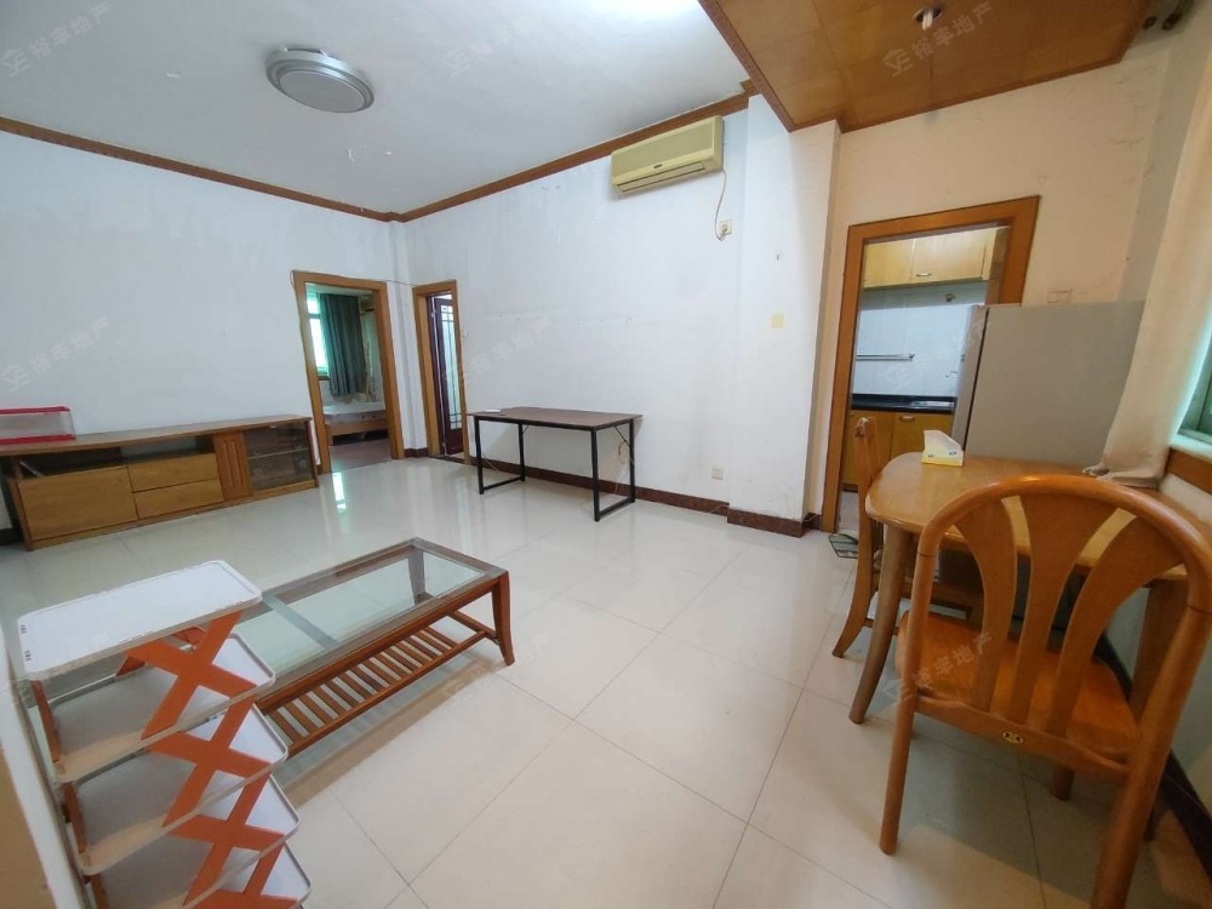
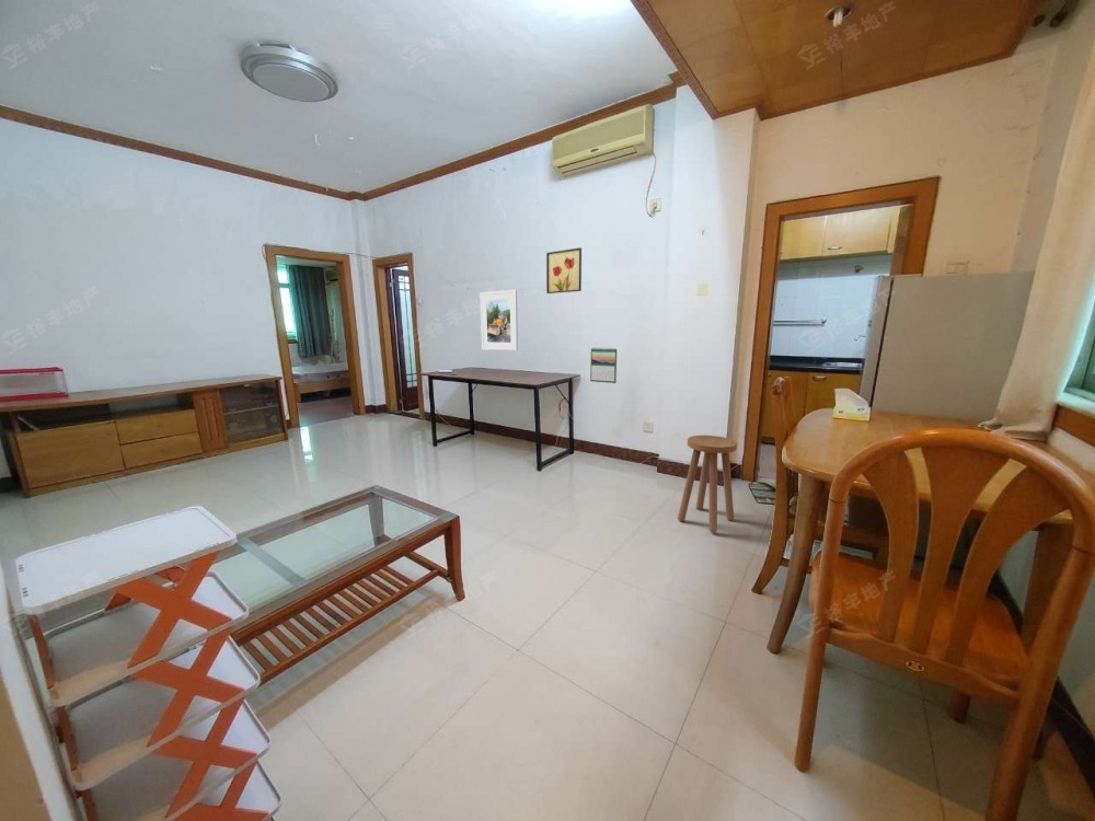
+ stool [677,435,738,534]
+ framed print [479,289,519,351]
+ calendar [589,346,618,384]
+ wall art [545,246,583,294]
